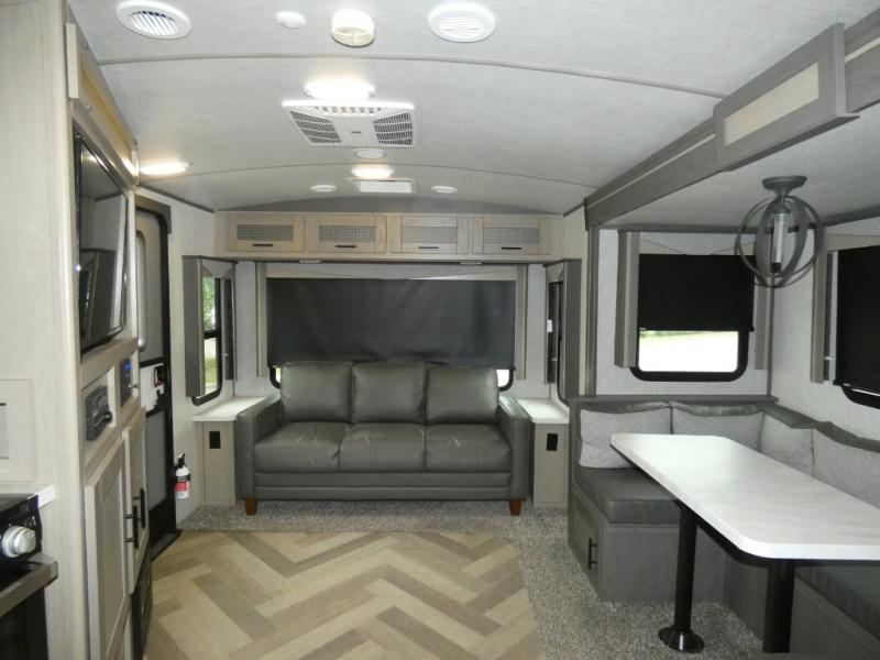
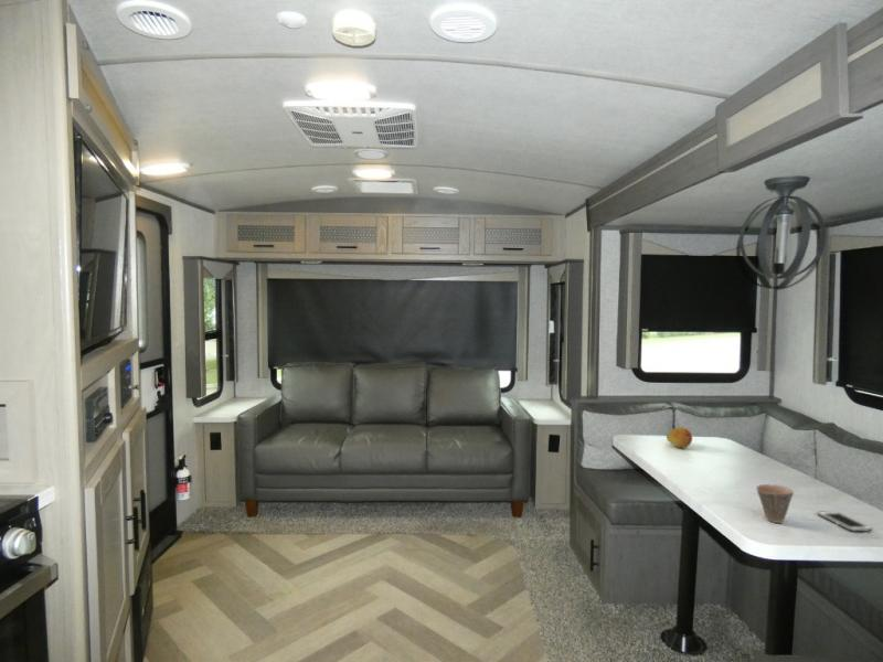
+ cell phone [817,510,873,533]
+ fruit [666,426,693,449]
+ cup [755,483,795,524]
